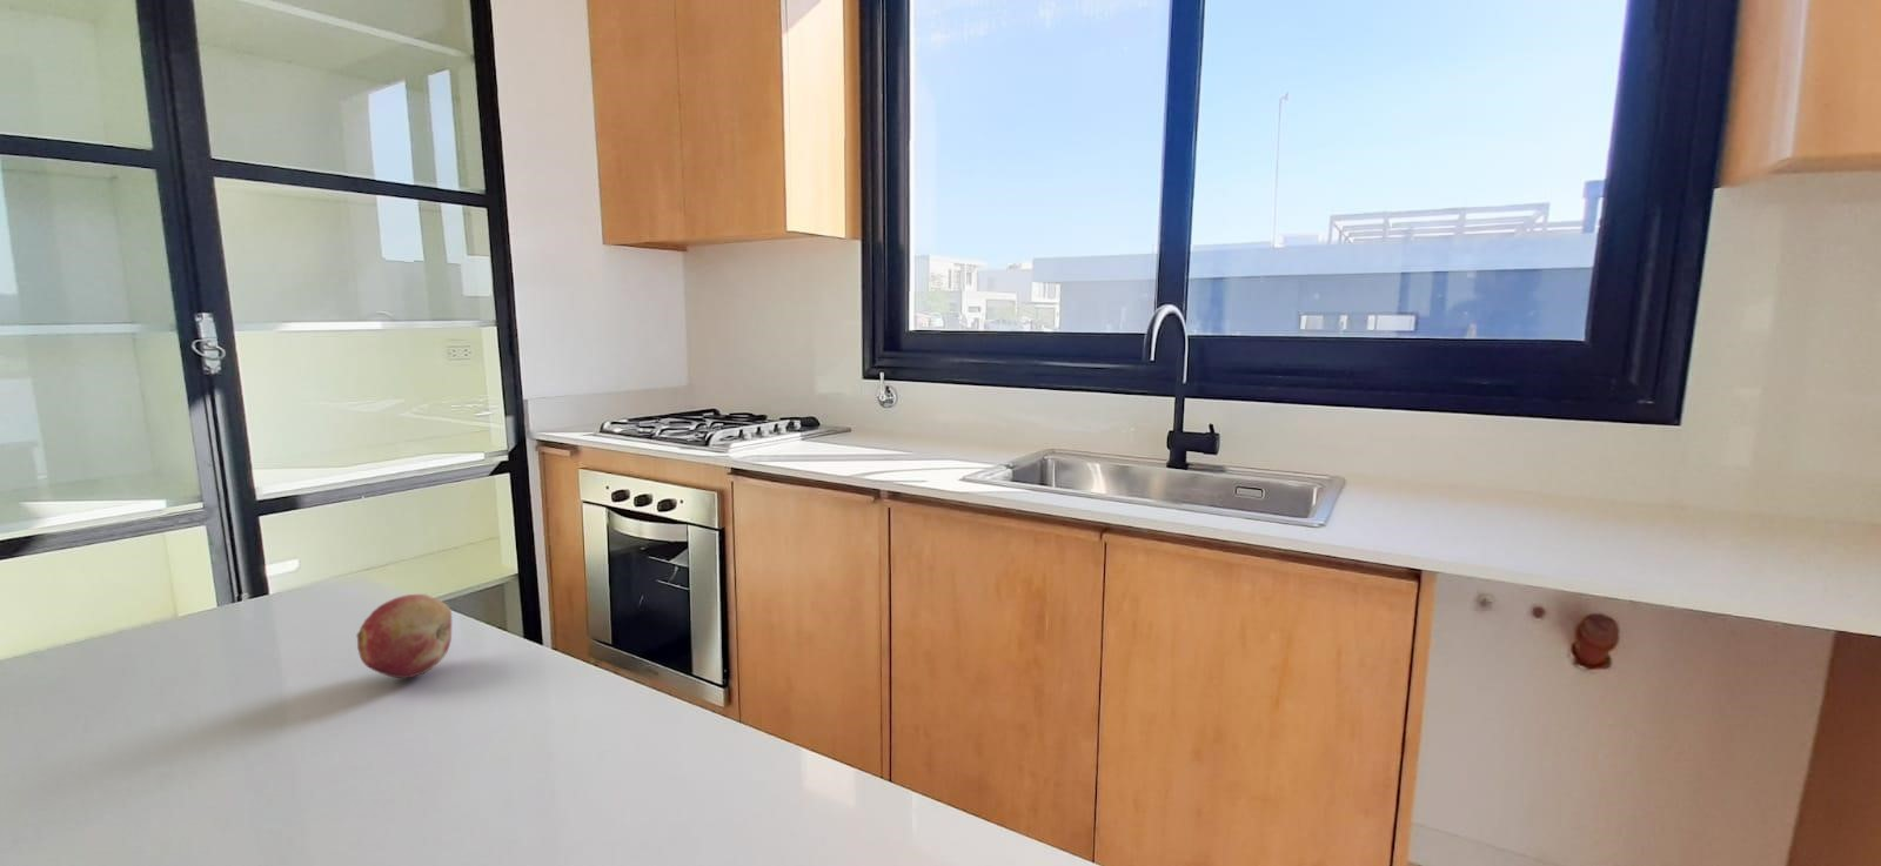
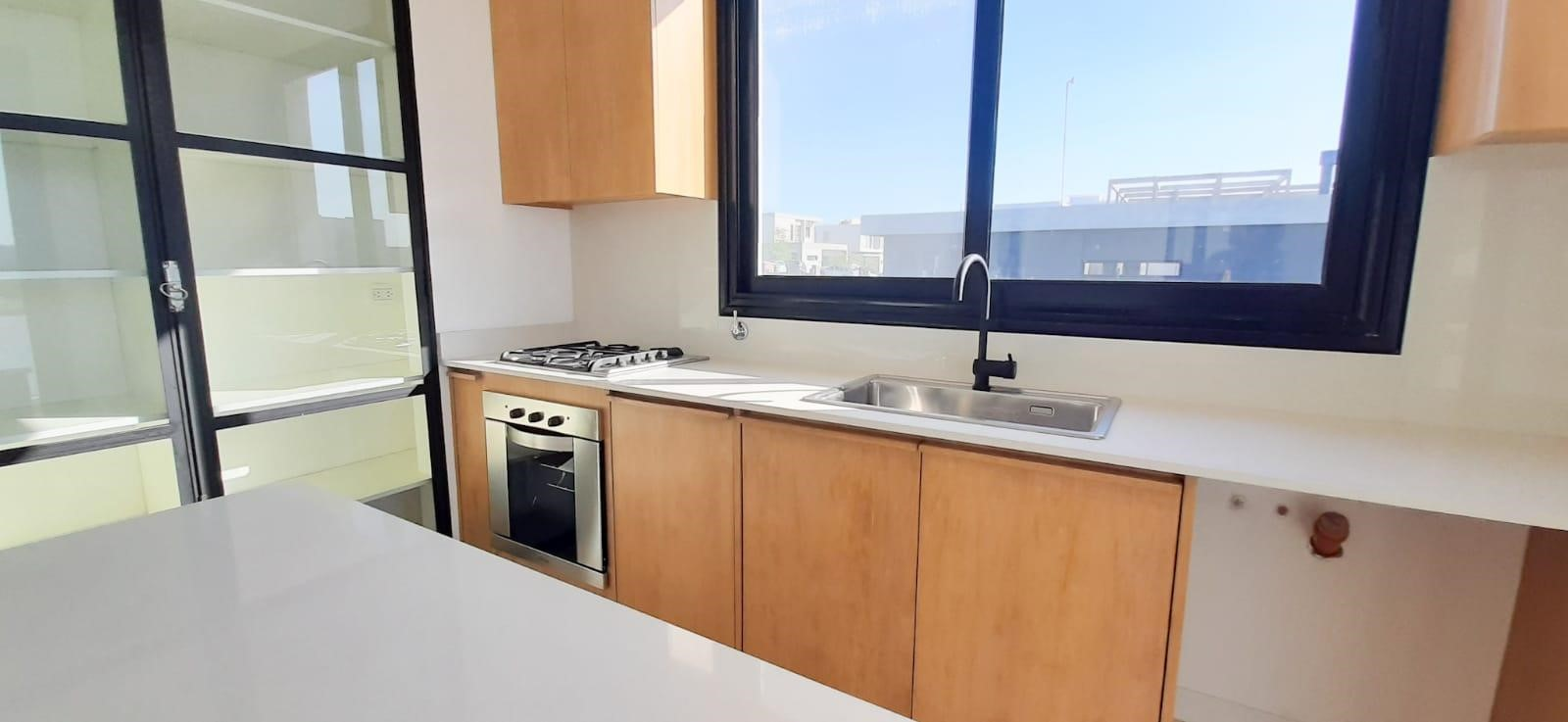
- fruit [355,594,452,679]
